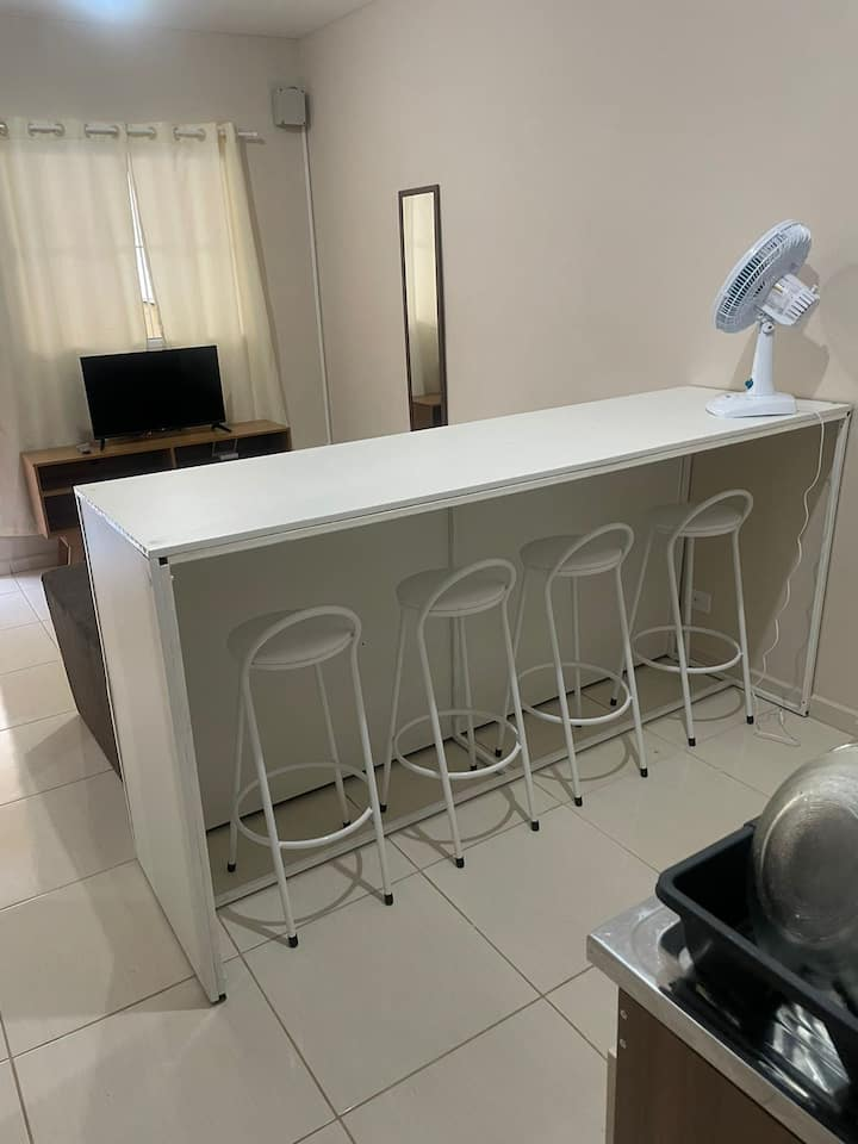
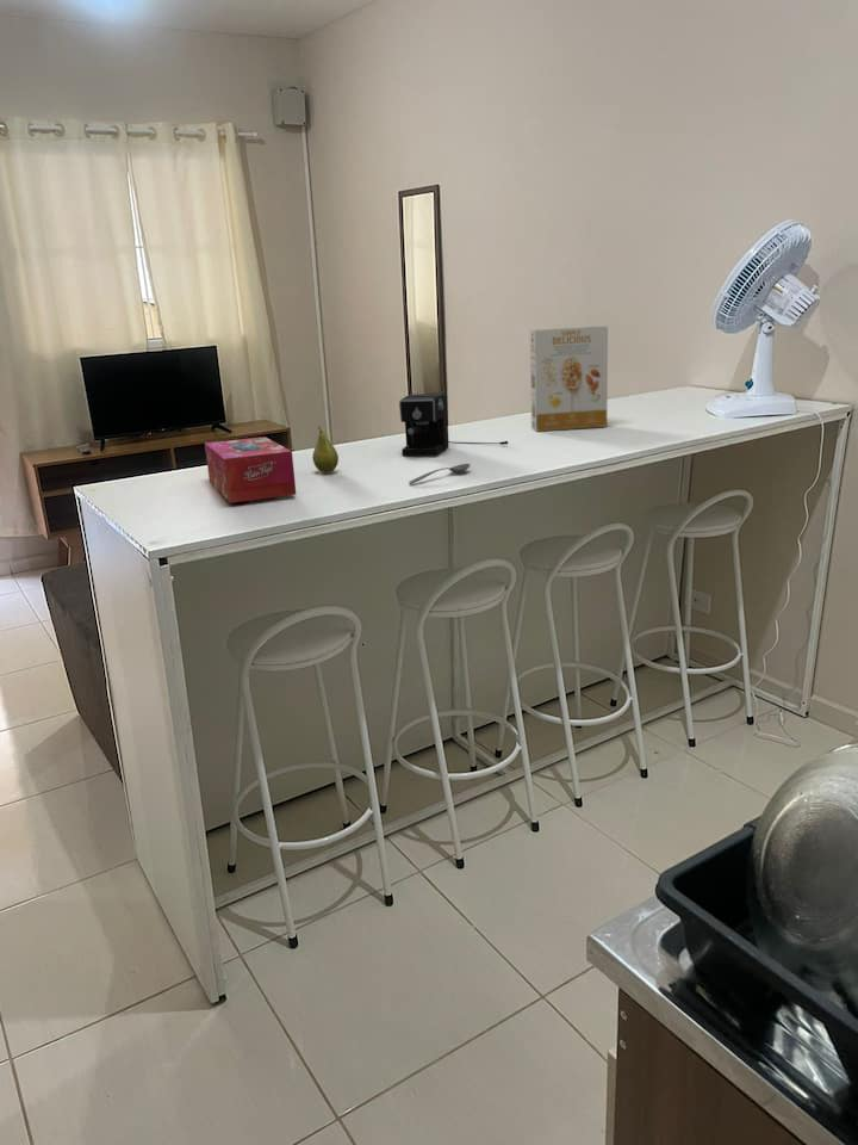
+ tissue box [204,435,297,505]
+ cereal box [529,324,609,433]
+ fruit [311,426,340,474]
+ coffee maker [398,392,509,457]
+ soupspoon [408,463,471,485]
